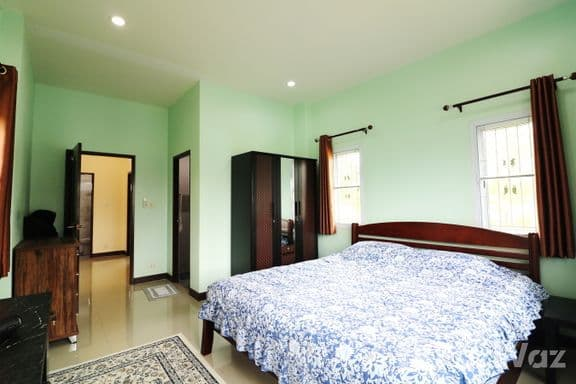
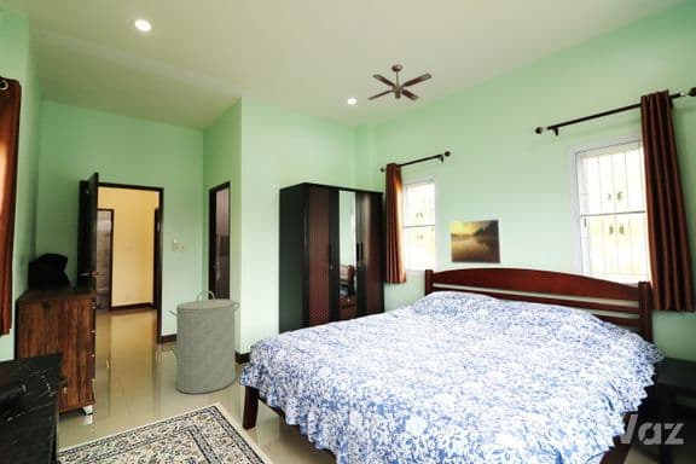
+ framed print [448,218,504,266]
+ ceiling fan [366,63,433,102]
+ laundry hamper [168,290,240,395]
